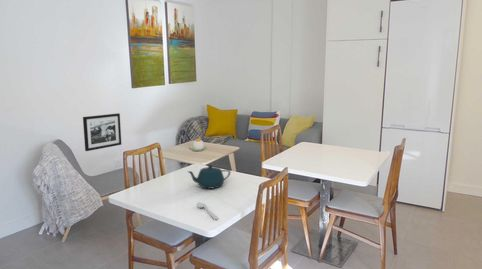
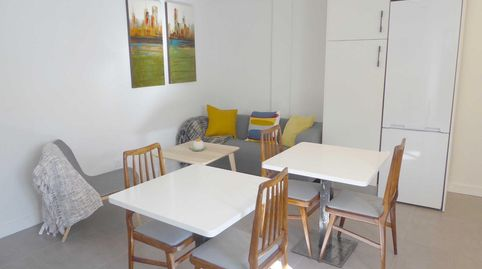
- teapot [186,164,231,190]
- picture frame [82,112,122,152]
- spoon [196,201,219,220]
